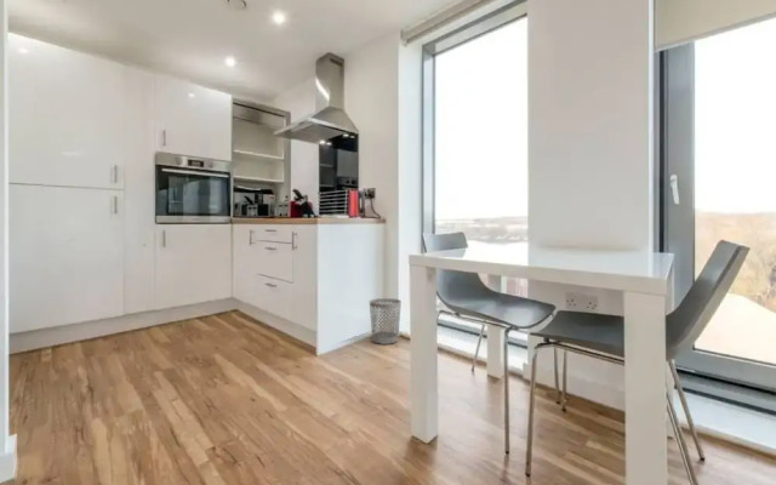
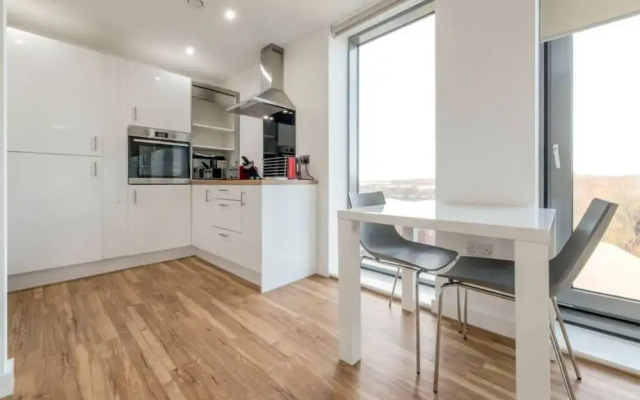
- wastebasket [369,297,403,346]
